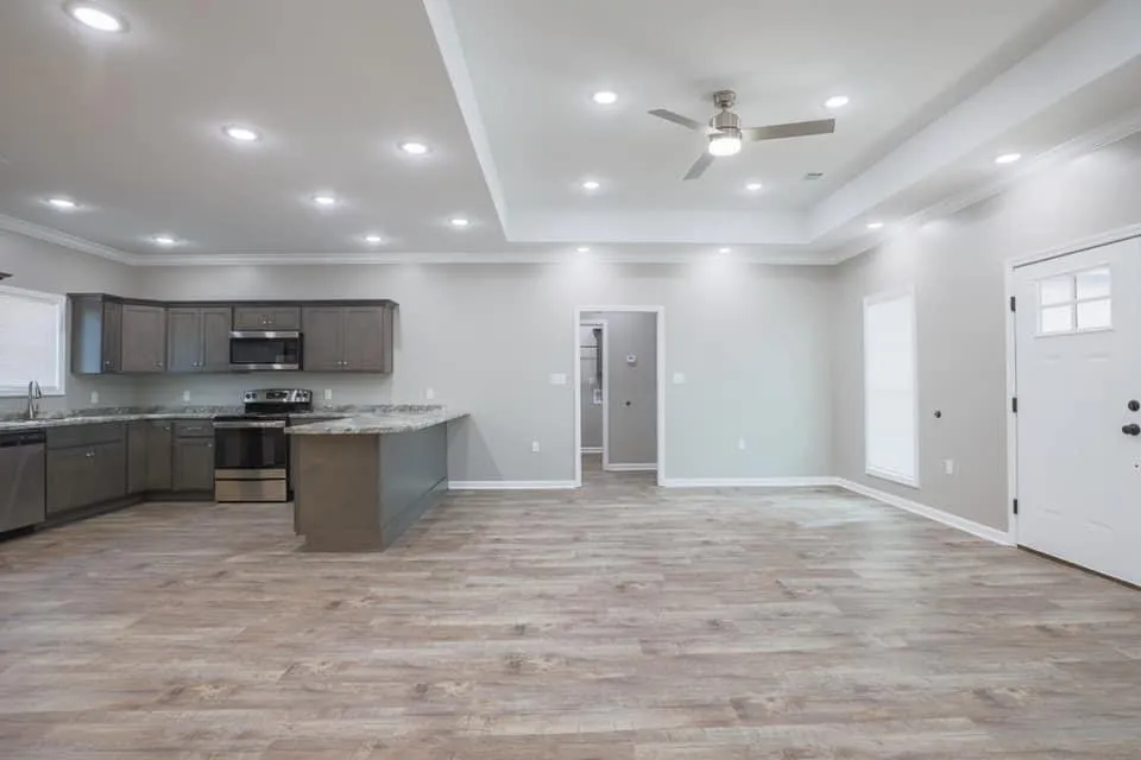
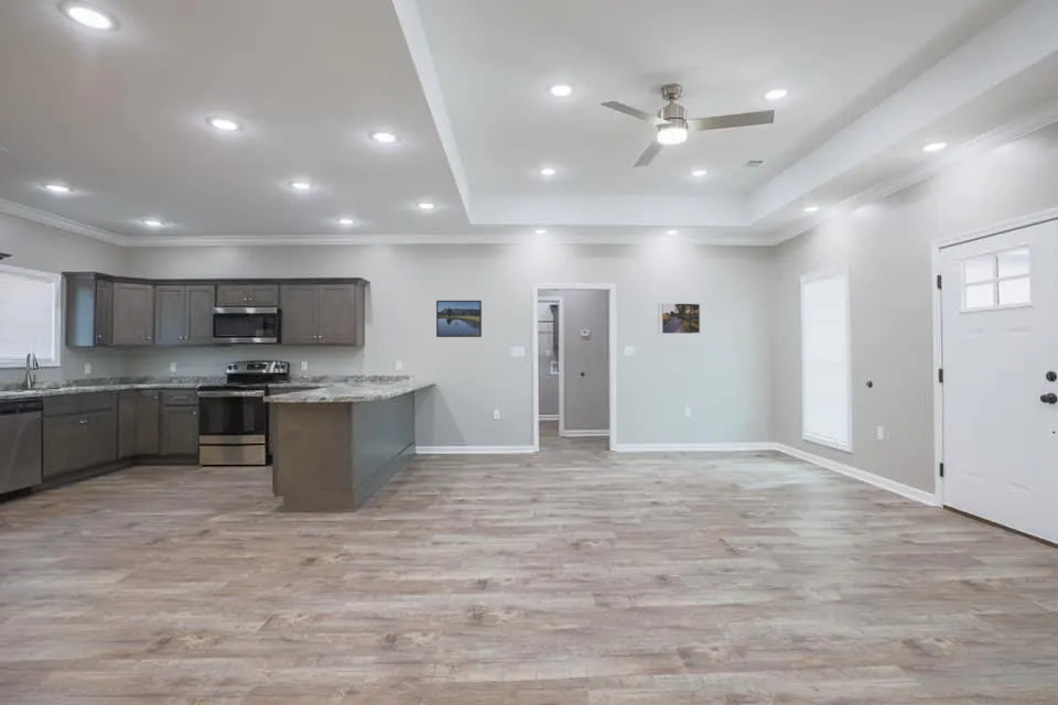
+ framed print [435,300,483,338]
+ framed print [657,303,701,335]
